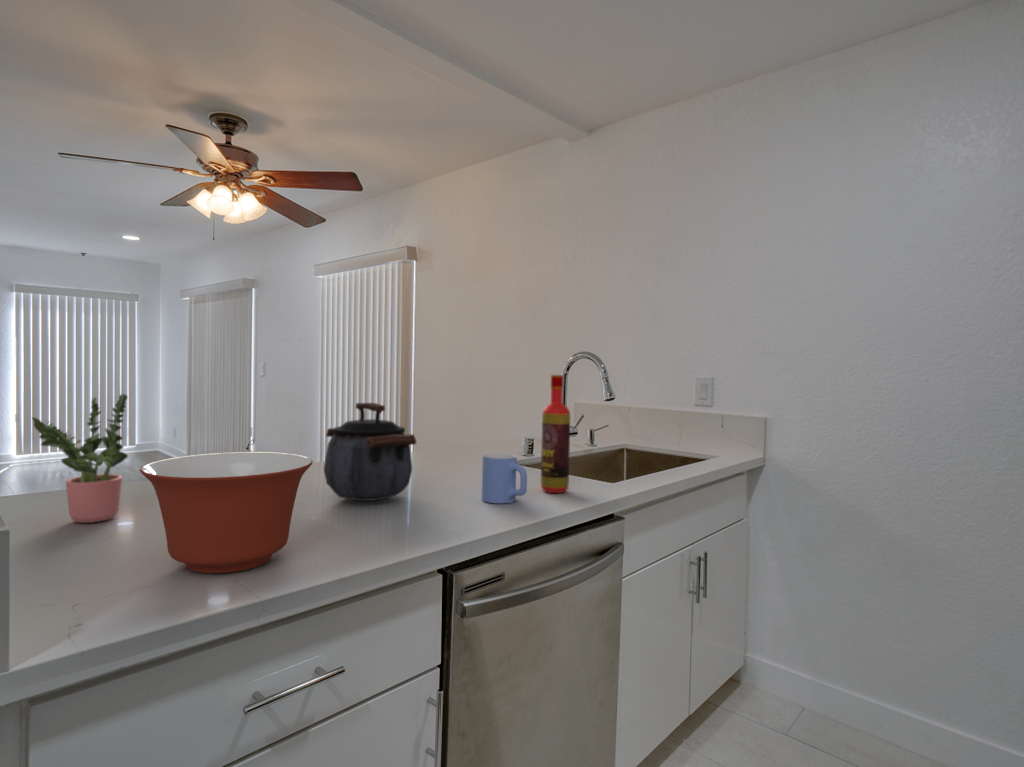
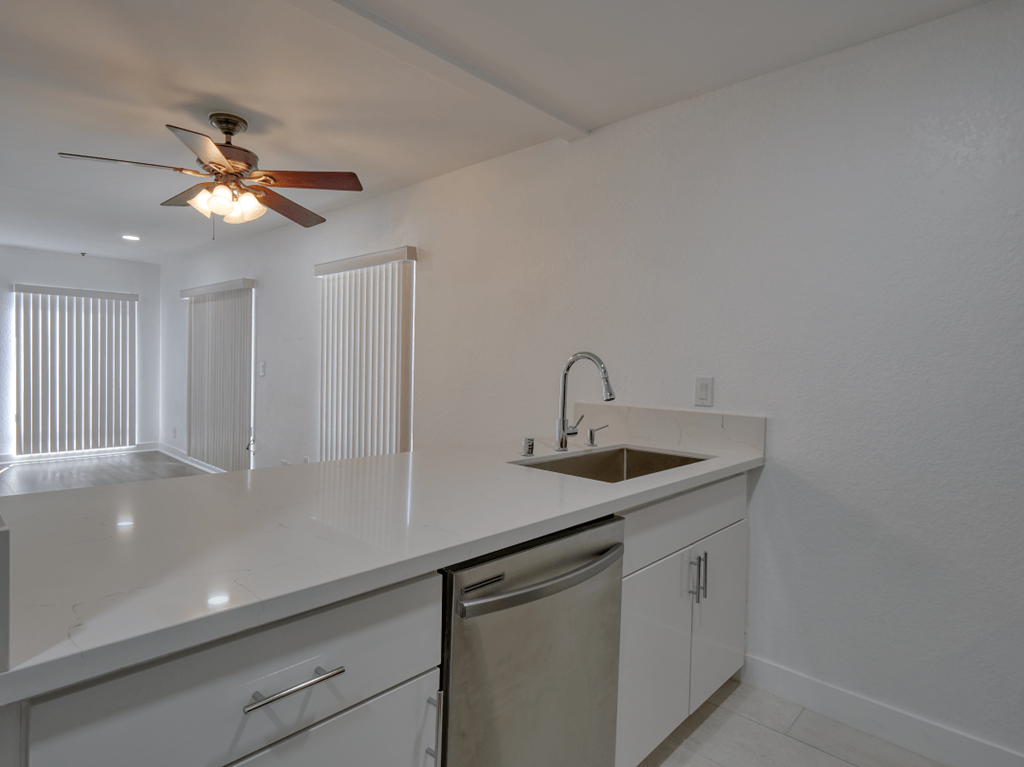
- mug [481,452,528,504]
- potted plant [30,393,129,524]
- bottle [540,374,571,494]
- kettle [323,402,417,502]
- mixing bowl [139,451,314,574]
